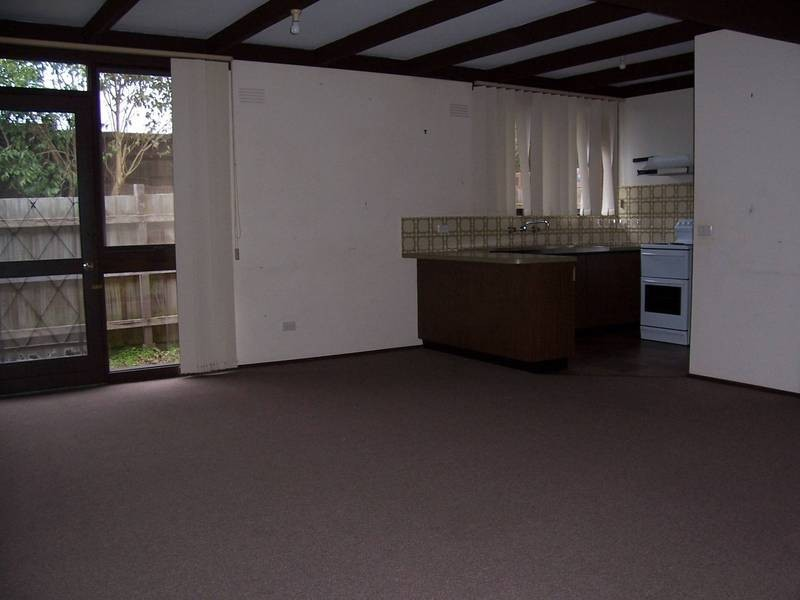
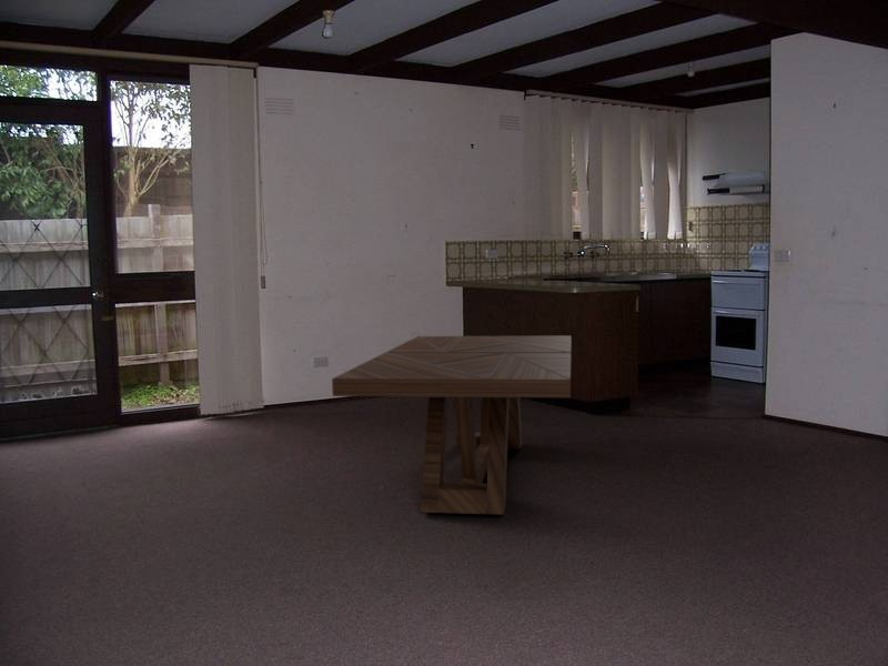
+ dining table [331,334,573,516]
